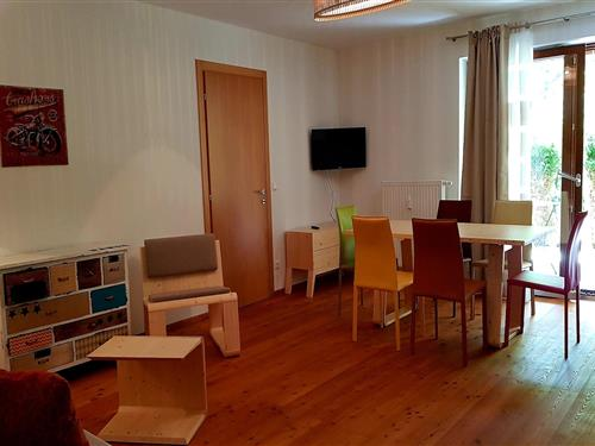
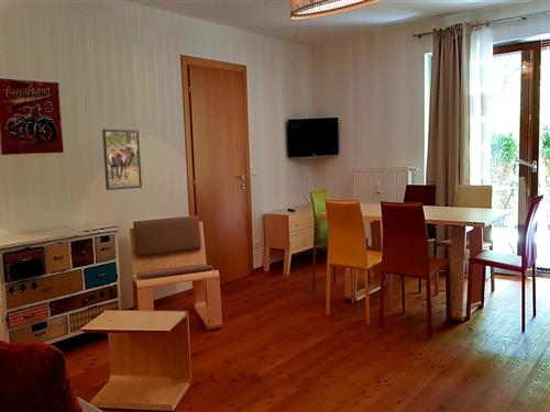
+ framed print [101,129,143,191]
